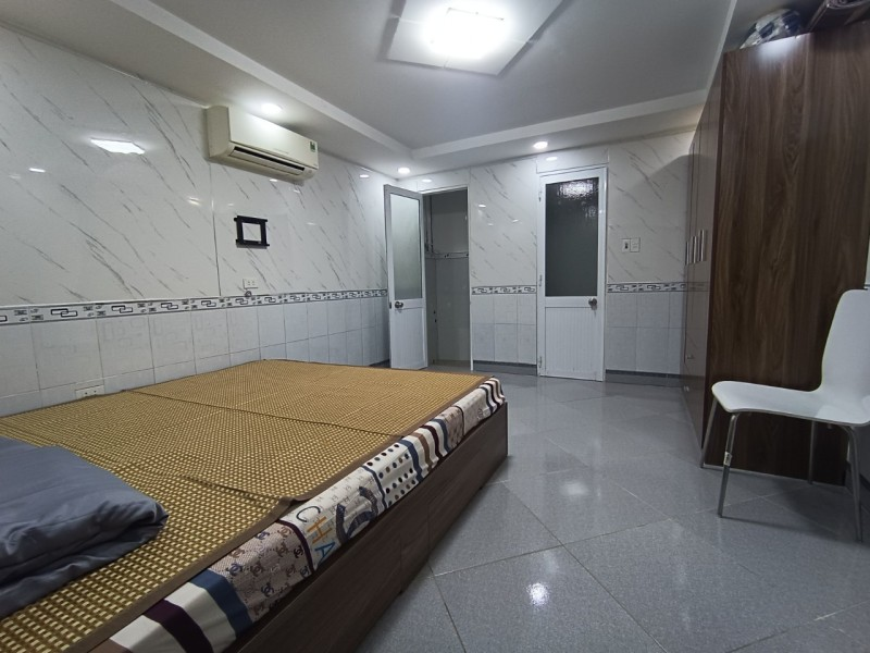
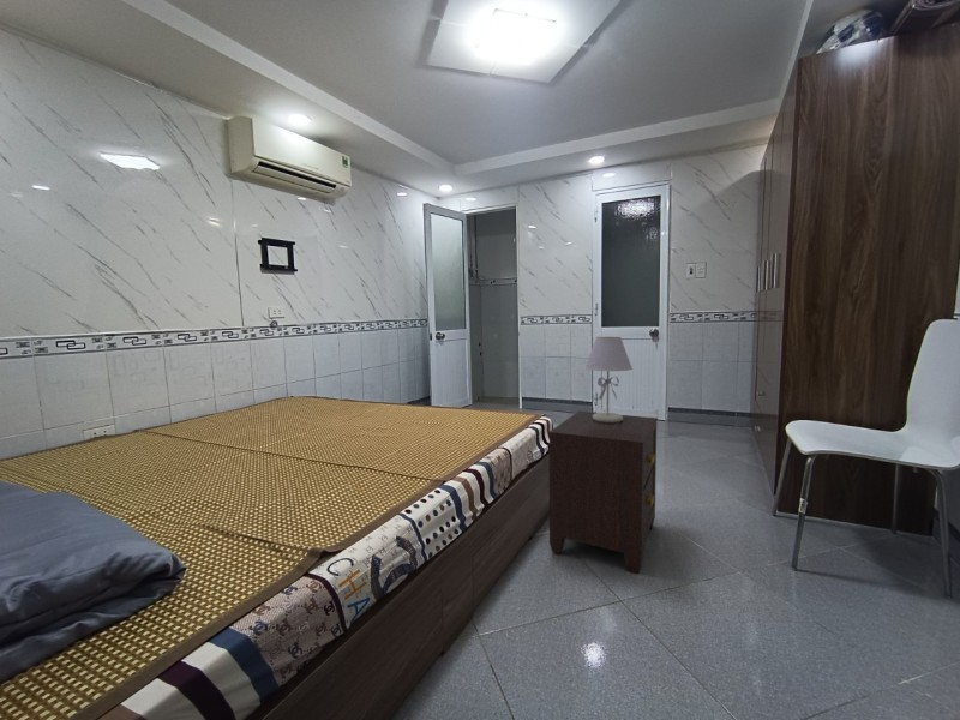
+ table lamp [583,336,634,422]
+ nightstand [547,410,658,575]
